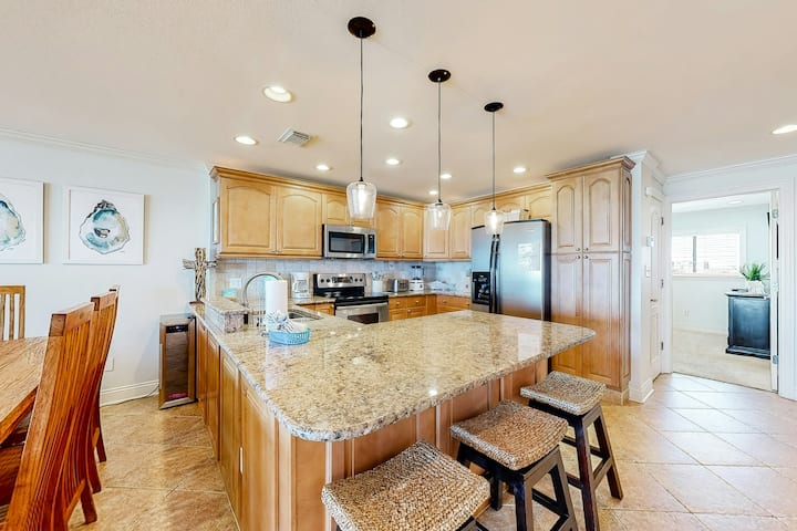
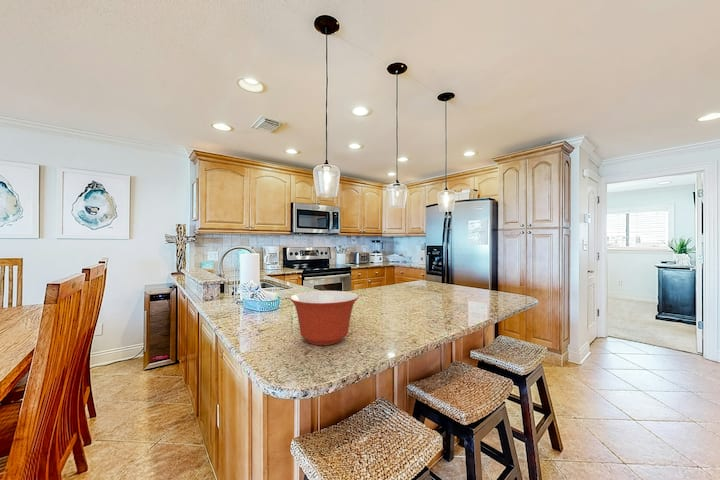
+ mixing bowl [289,290,359,346]
